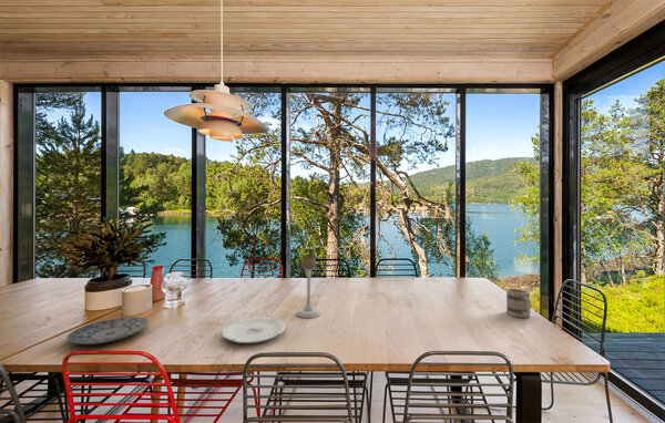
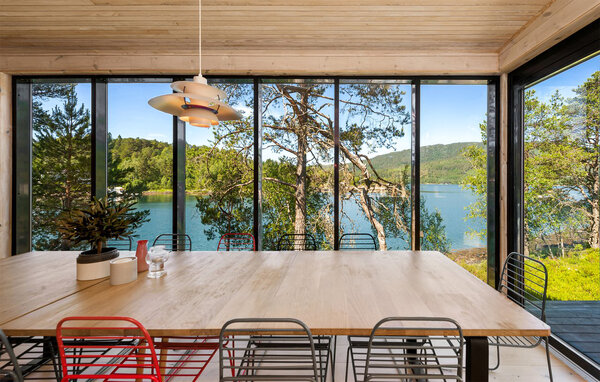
- plate [221,317,286,344]
- mug [505,287,532,319]
- plate [65,316,150,345]
- candle holder [296,255,321,319]
